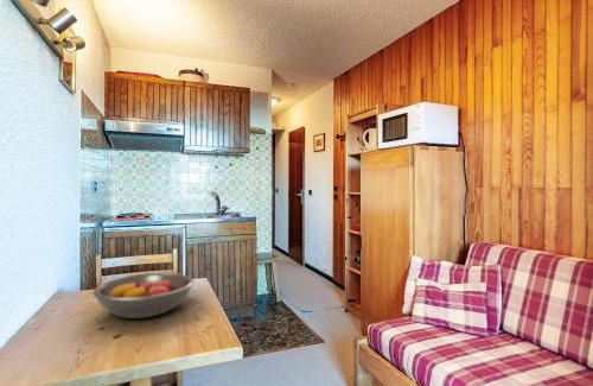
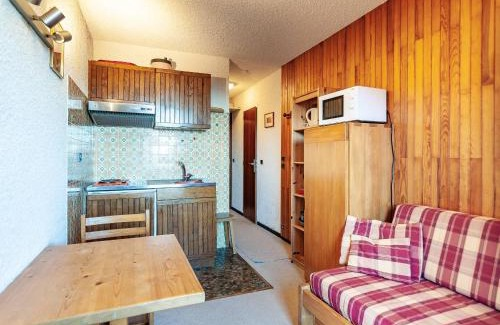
- fruit bowl [91,272,196,319]
